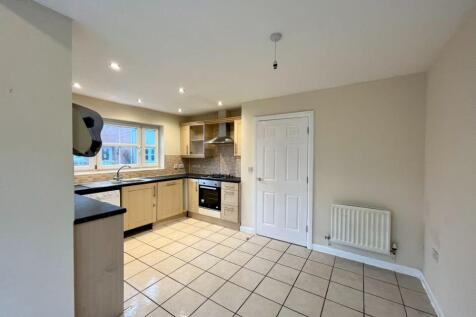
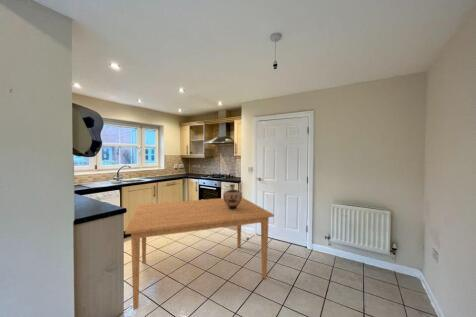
+ ceramic jug [222,183,243,210]
+ dining table [124,196,275,311]
